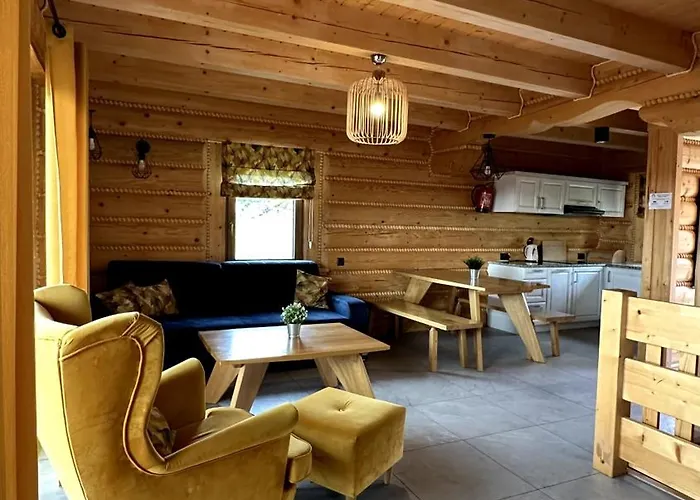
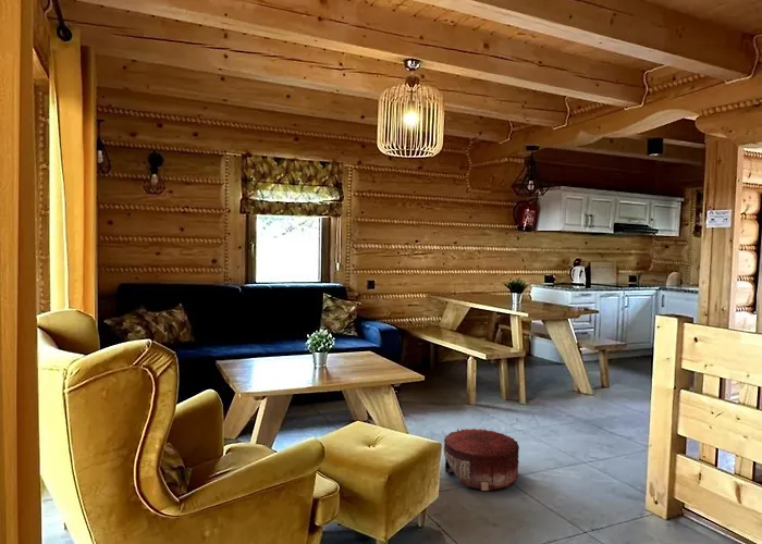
+ pouf [443,428,520,492]
